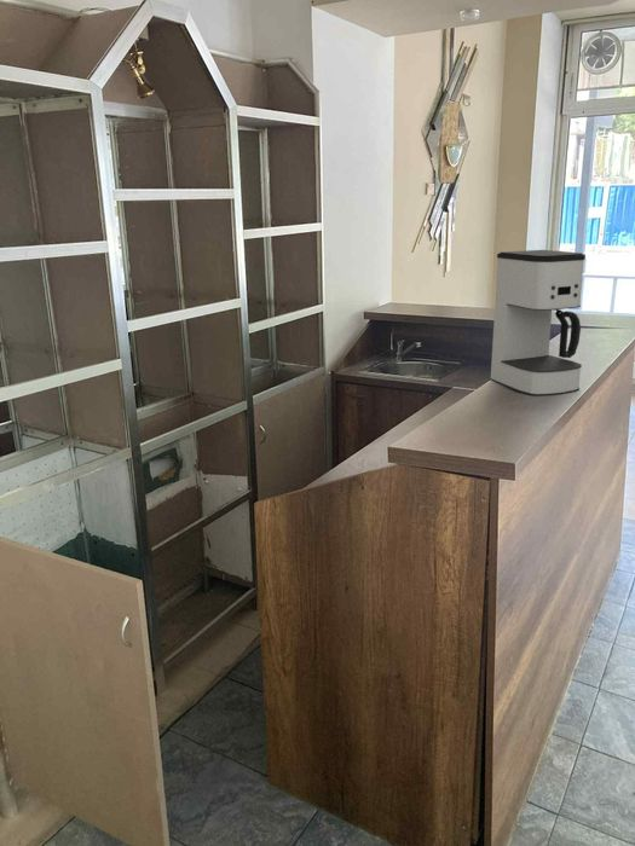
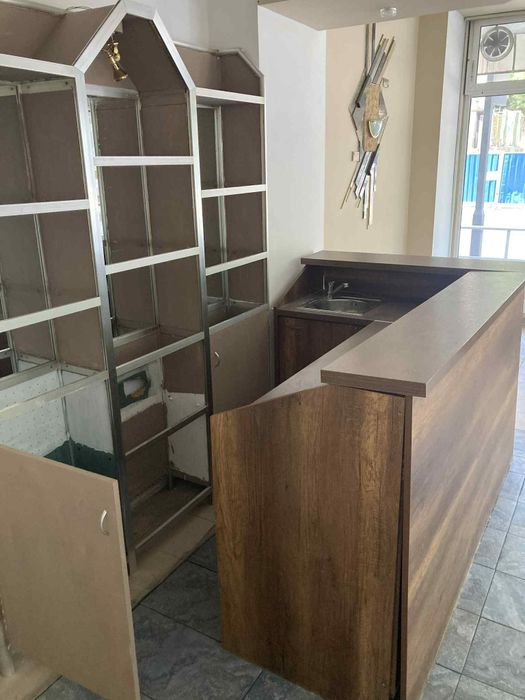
- coffee maker [489,249,587,398]
